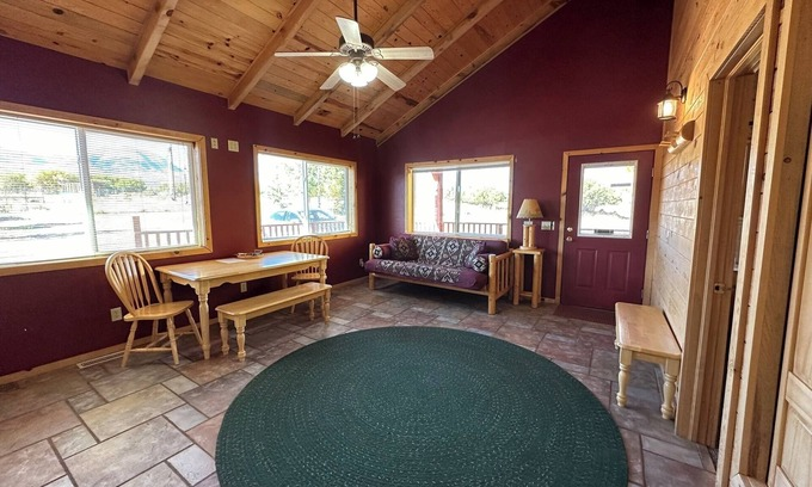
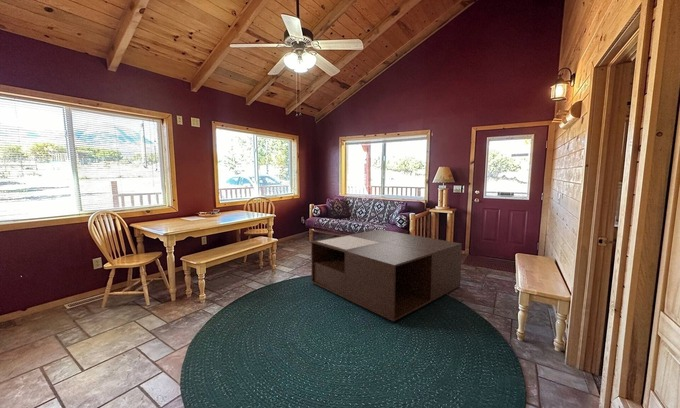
+ coffee table [310,229,463,323]
